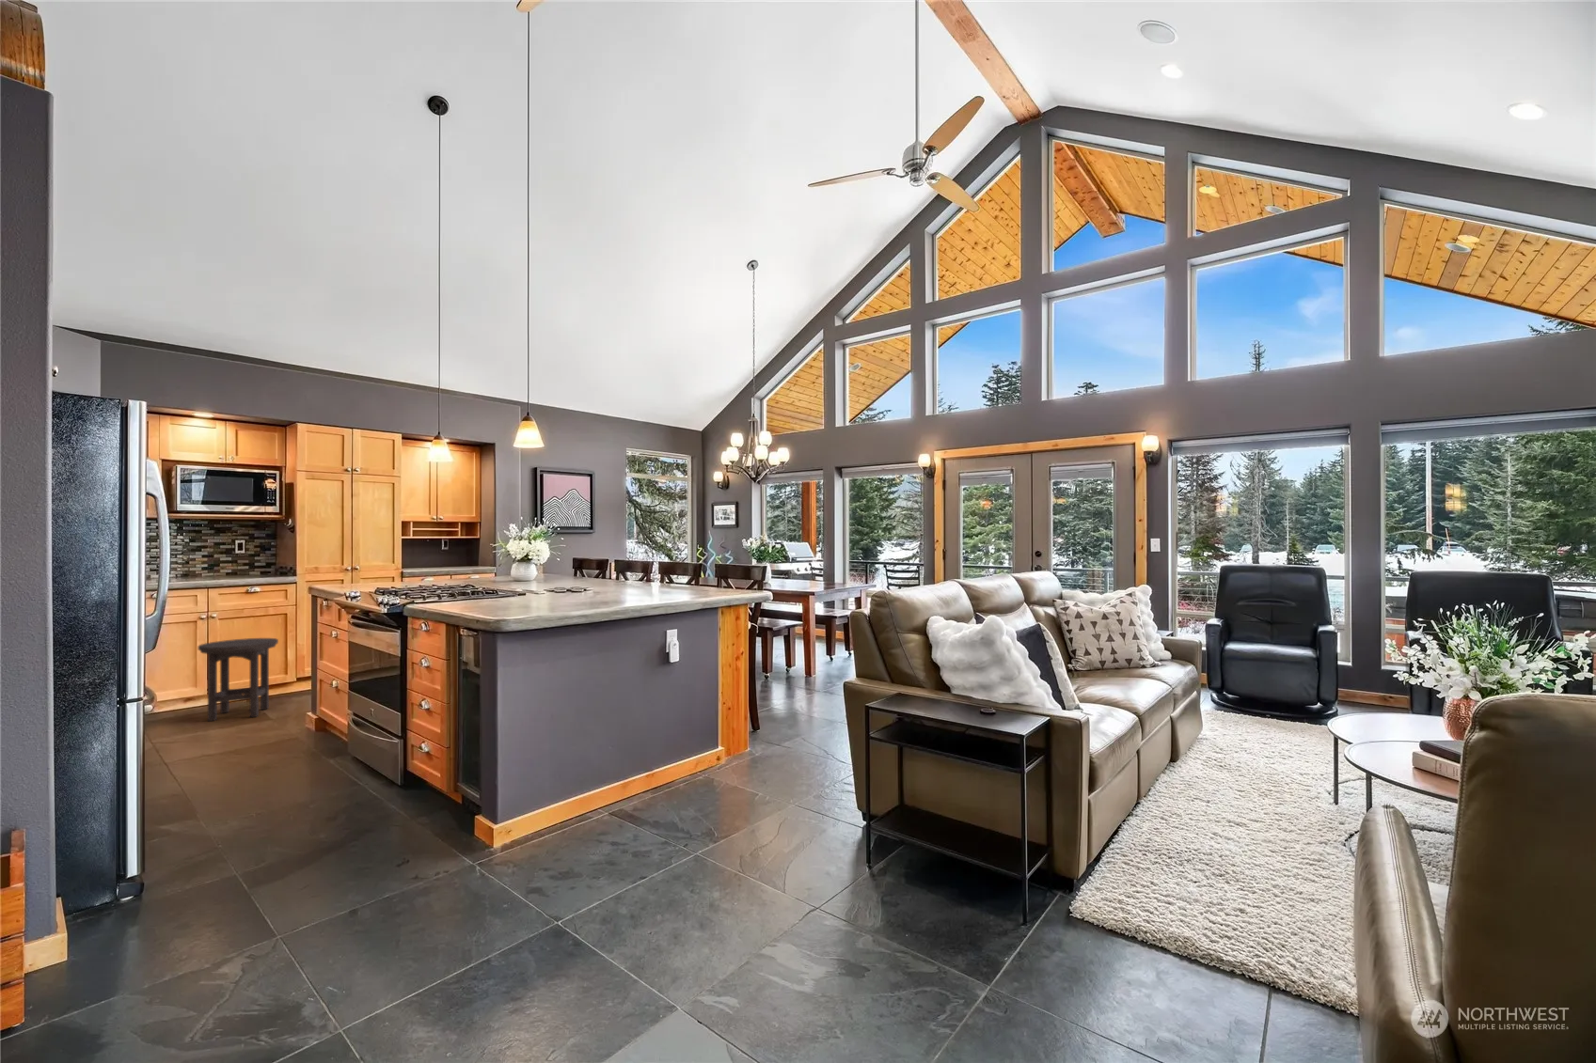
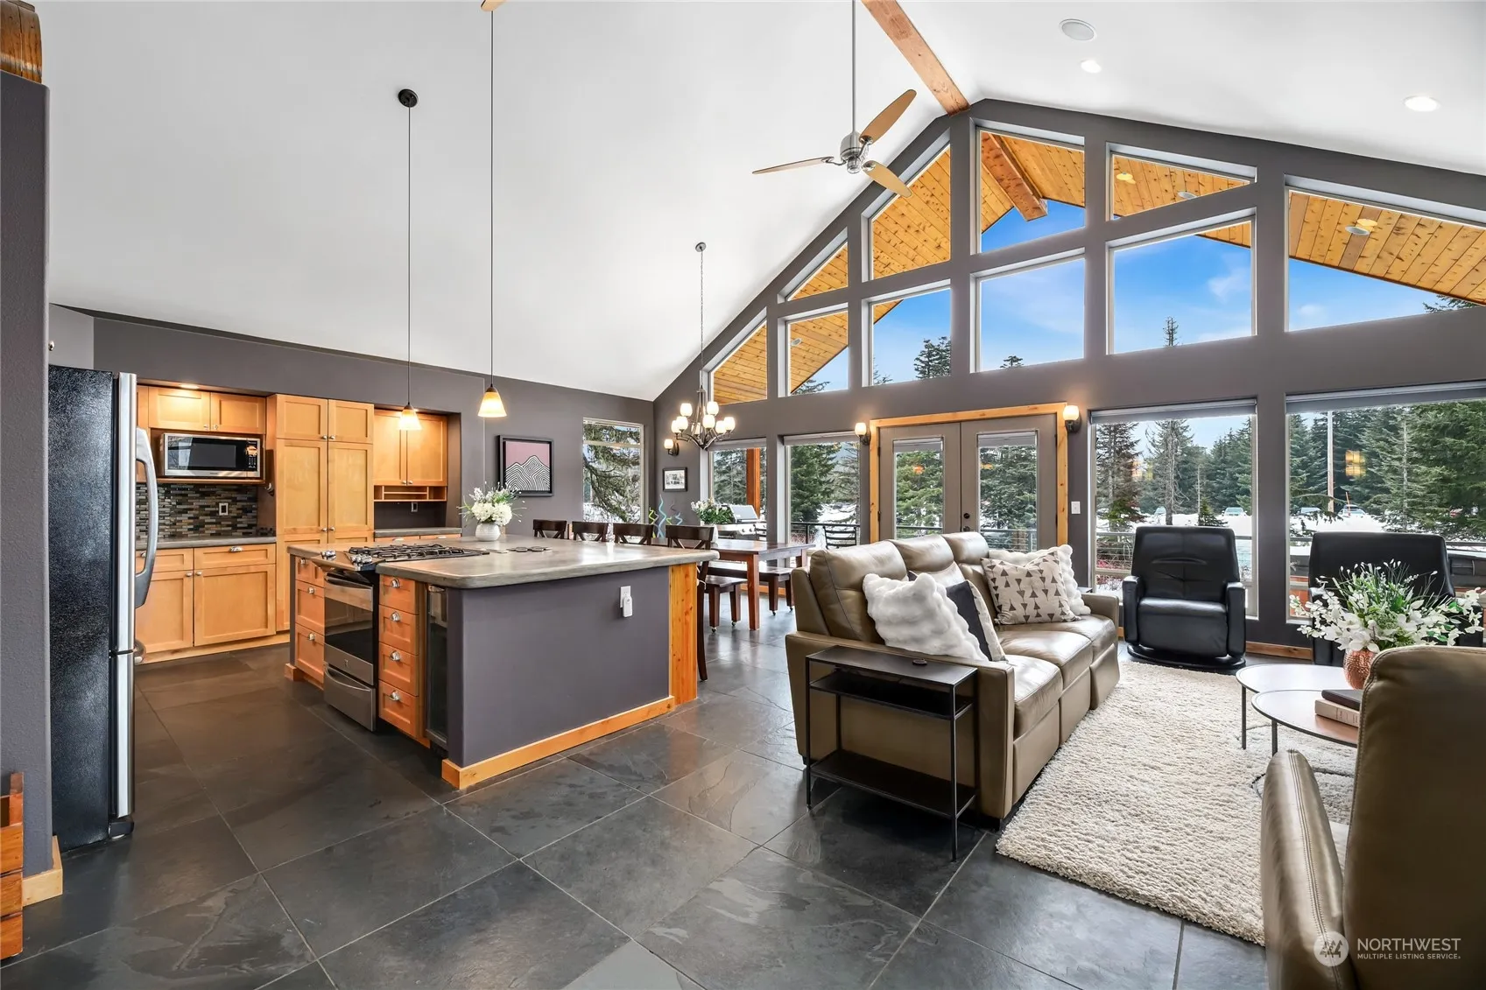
- stool [197,637,279,721]
